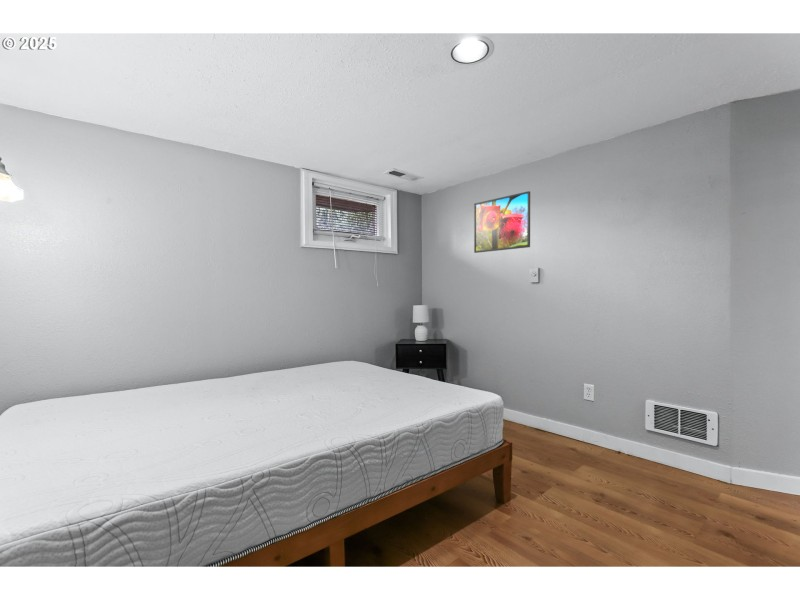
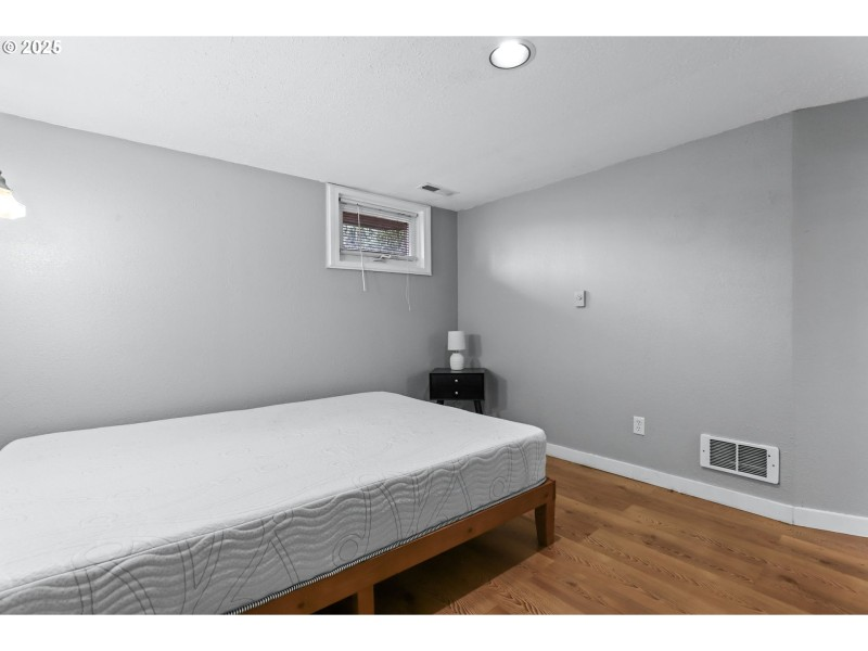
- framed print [473,190,531,254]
